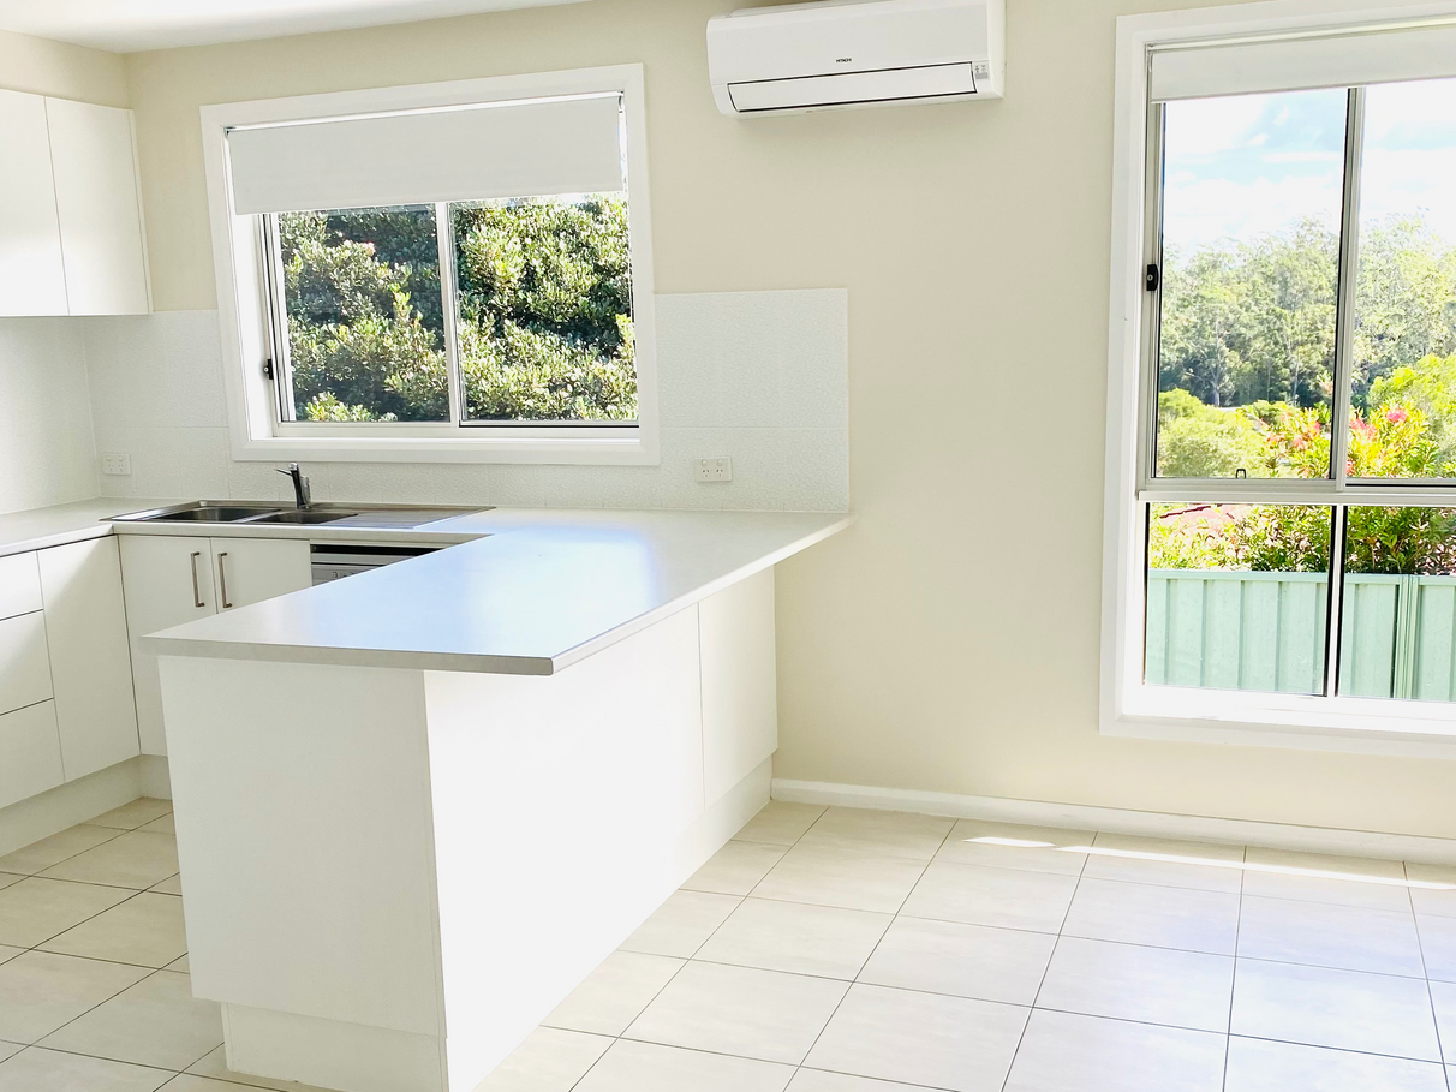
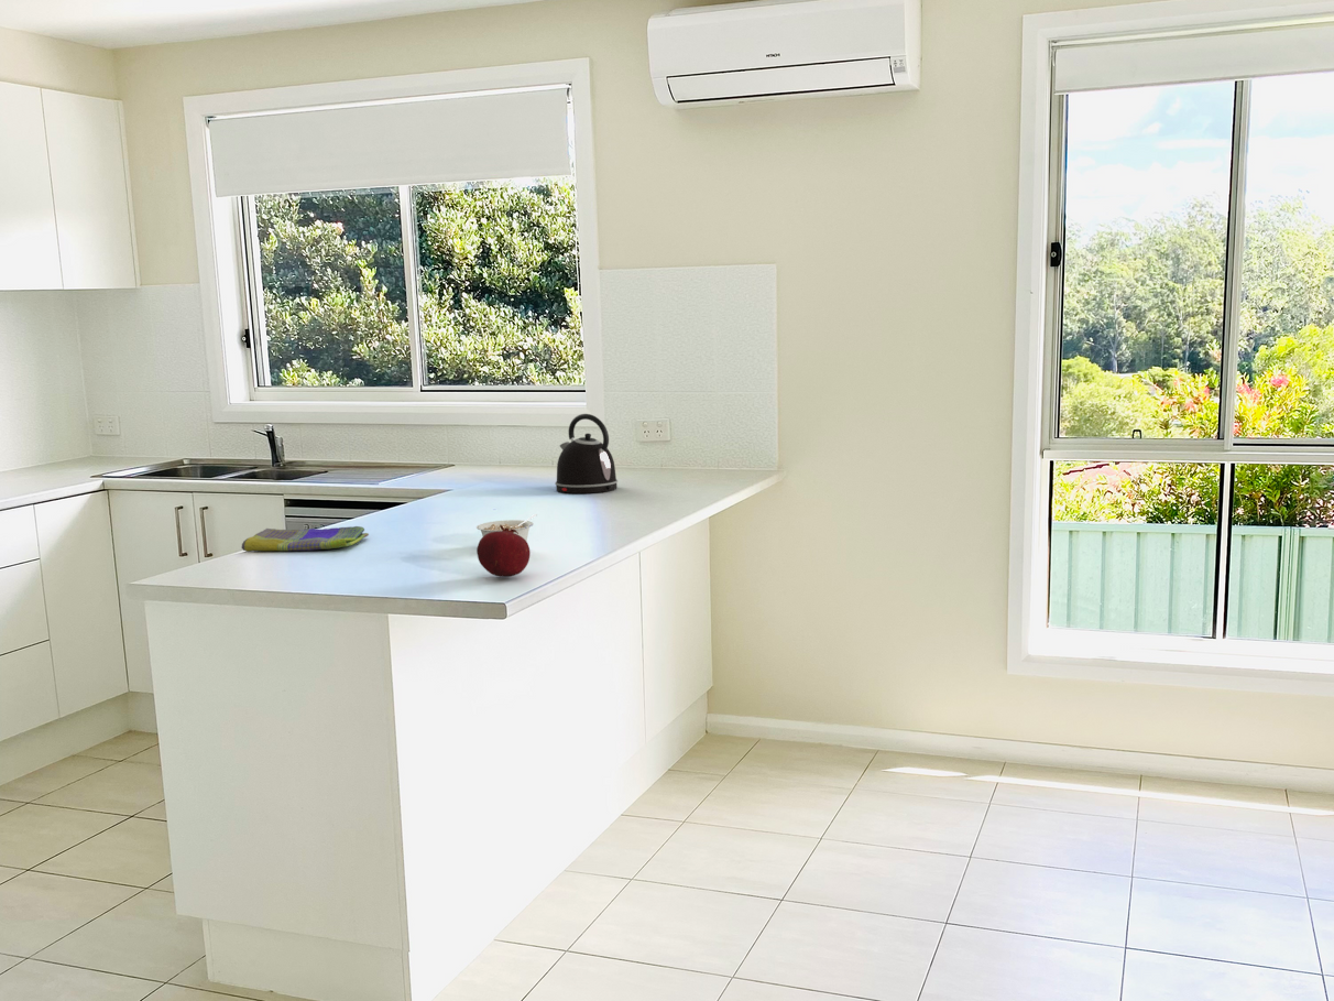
+ kettle [554,413,619,494]
+ fruit [475,525,532,578]
+ legume [475,513,538,542]
+ dish towel [241,525,370,553]
